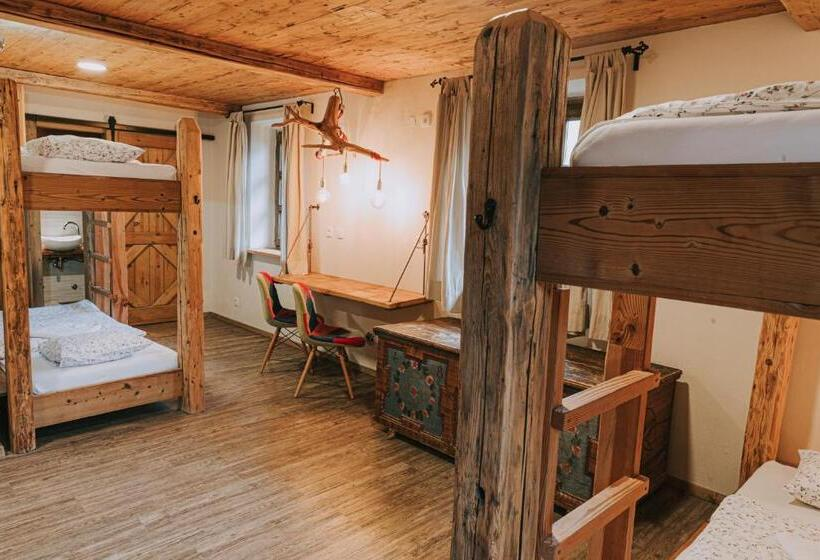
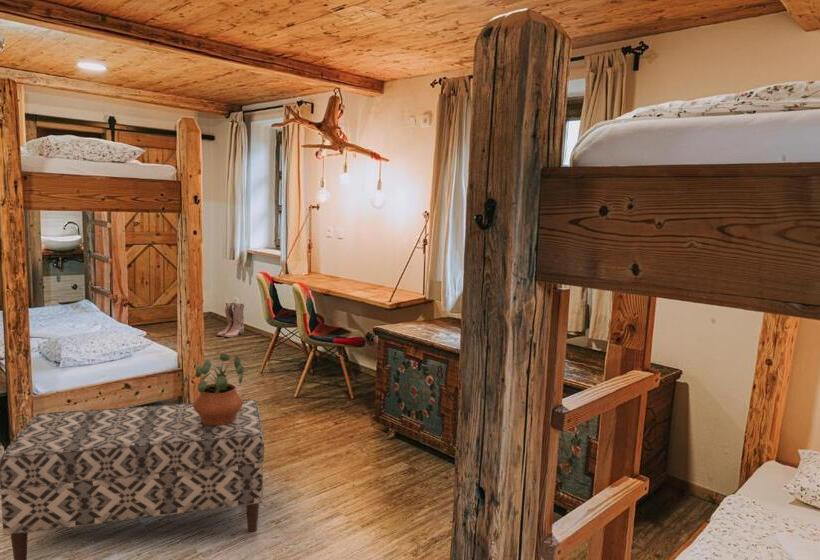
+ boots [216,301,245,338]
+ bench [0,398,265,560]
+ potted plant [178,353,245,426]
